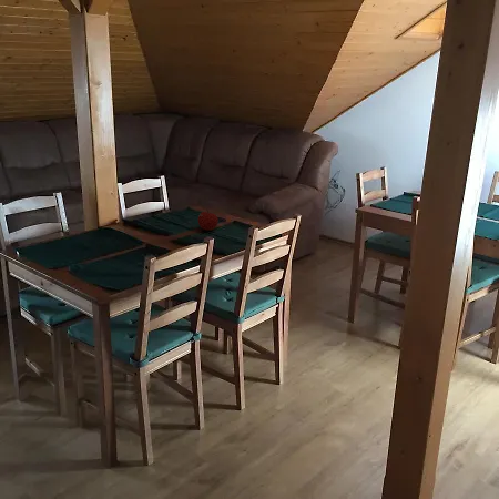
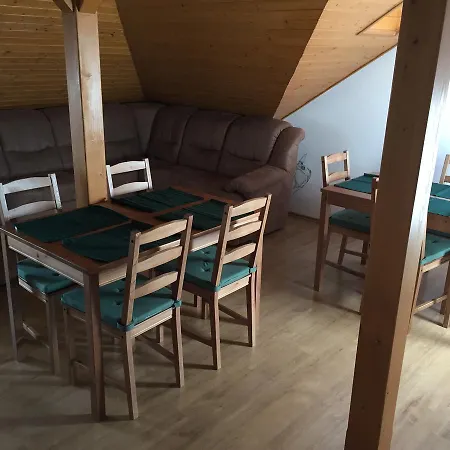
- fruit [197,210,220,232]
